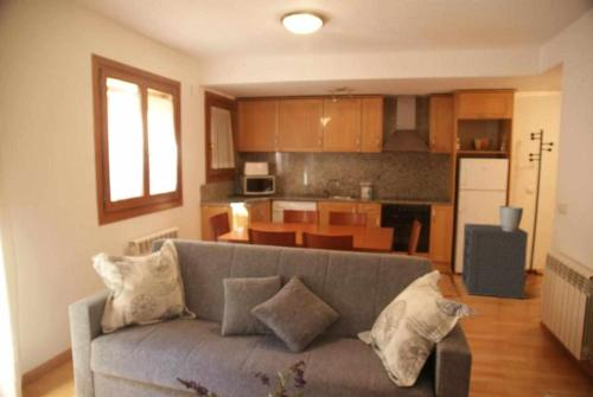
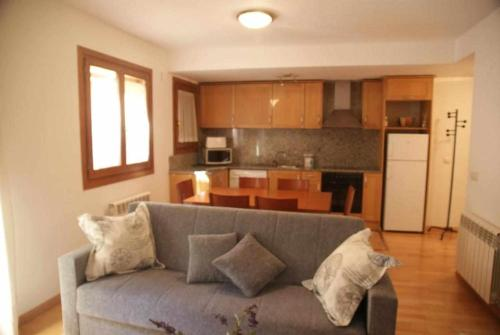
- ceramic pot [498,205,524,231]
- storage cabinet [460,222,529,301]
